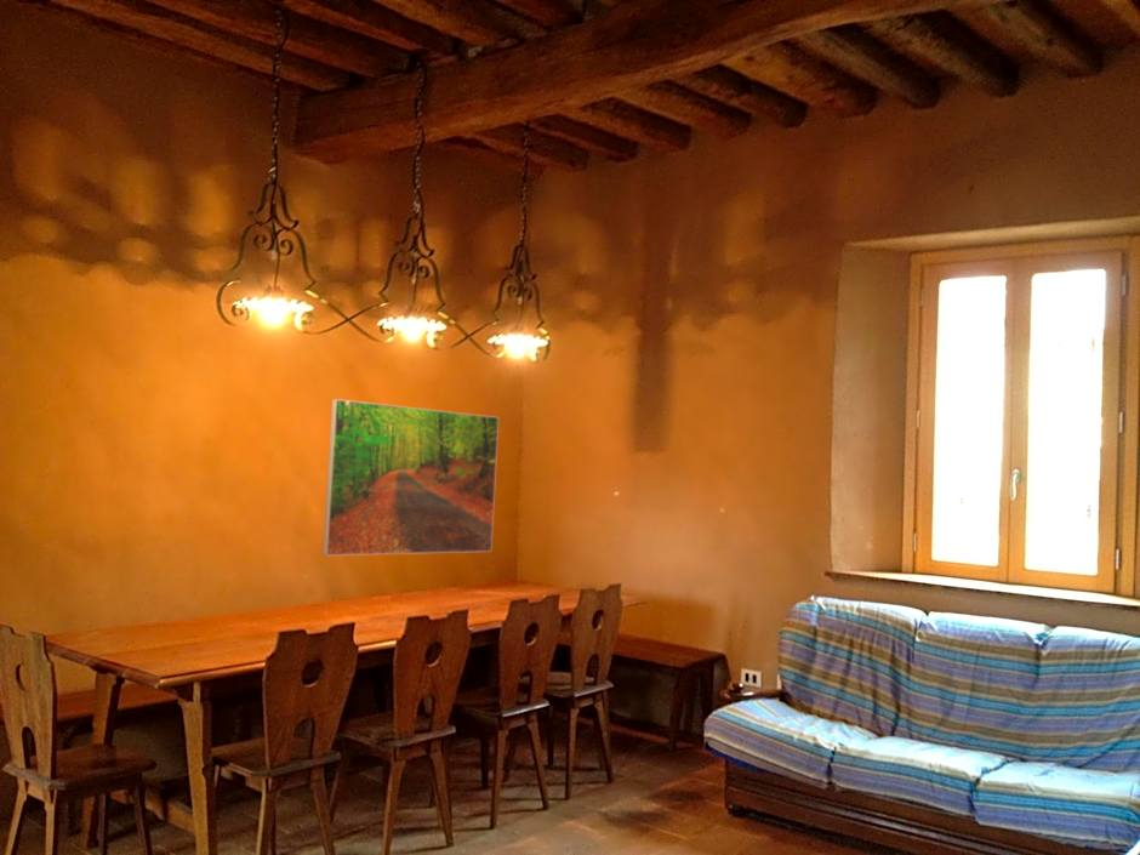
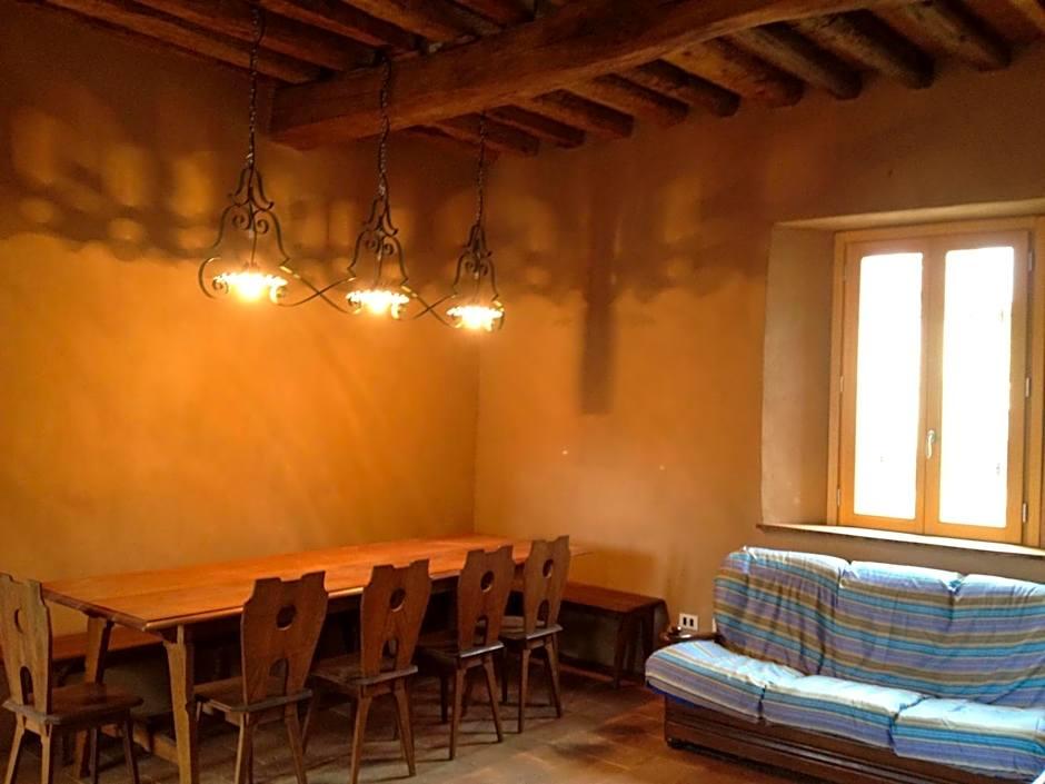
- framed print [321,398,500,557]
